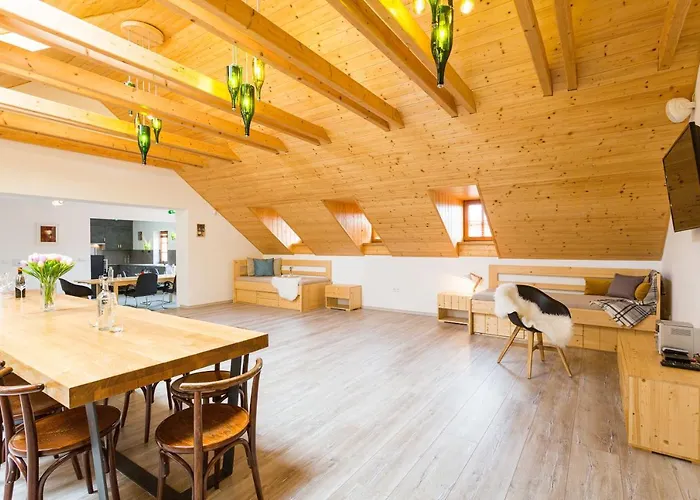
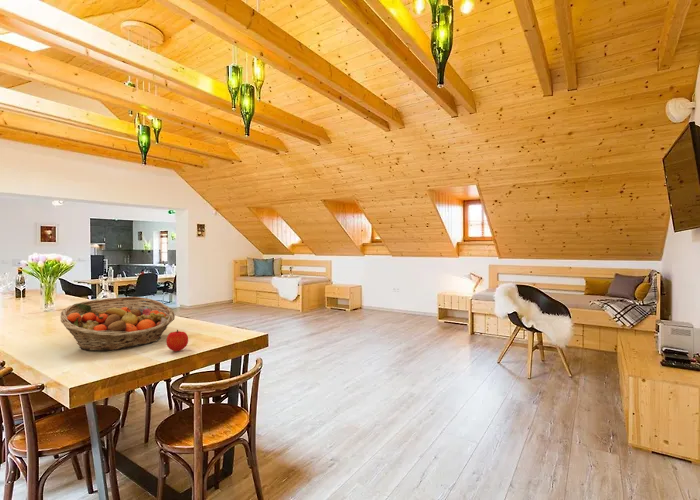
+ fruit [165,329,189,353]
+ fruit basket [59,296,176,352]
